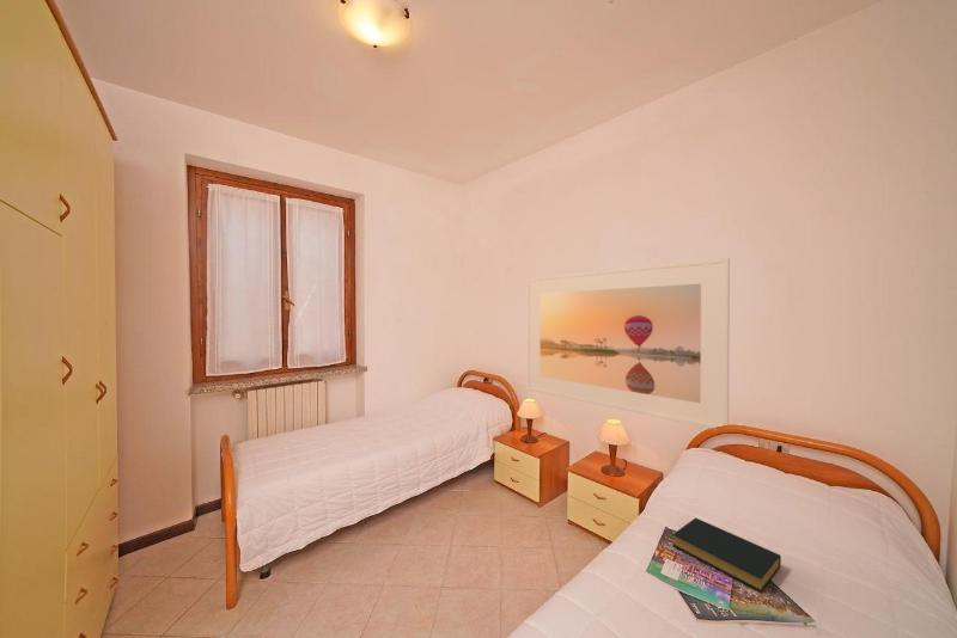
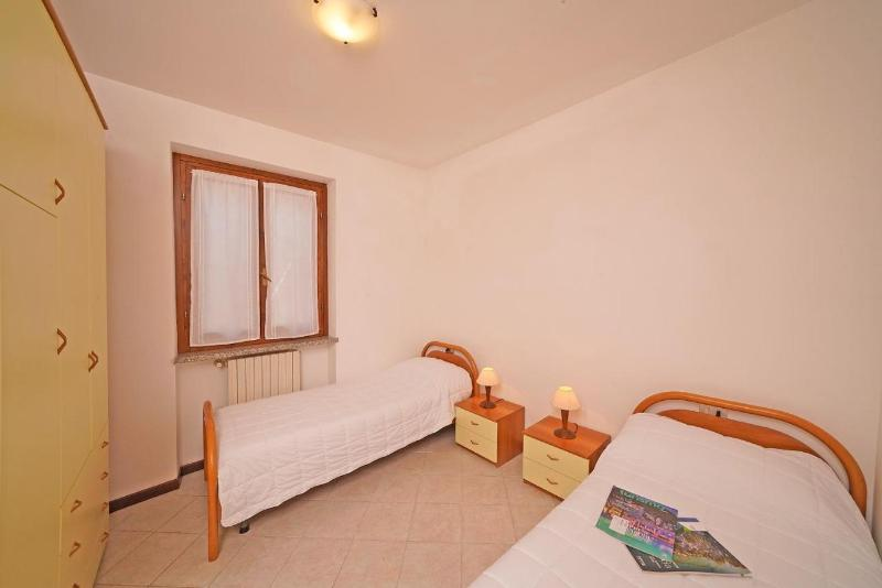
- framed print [526,257,731,430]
- hardback book [671,517,782,593]
